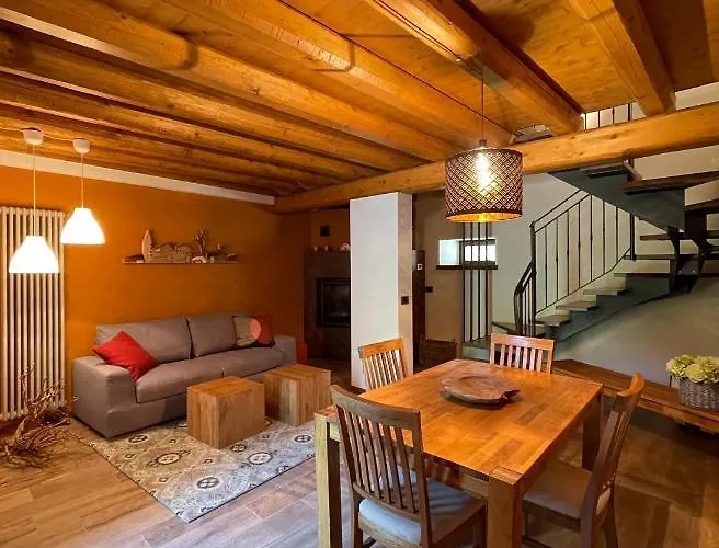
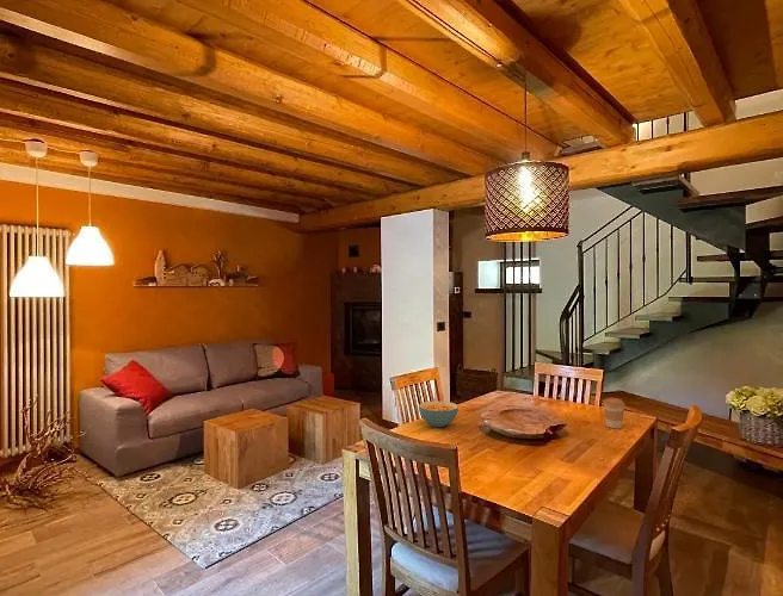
+ cereal bowl [418,399,460,428]
+ coffee cup [603,397,625,429]
